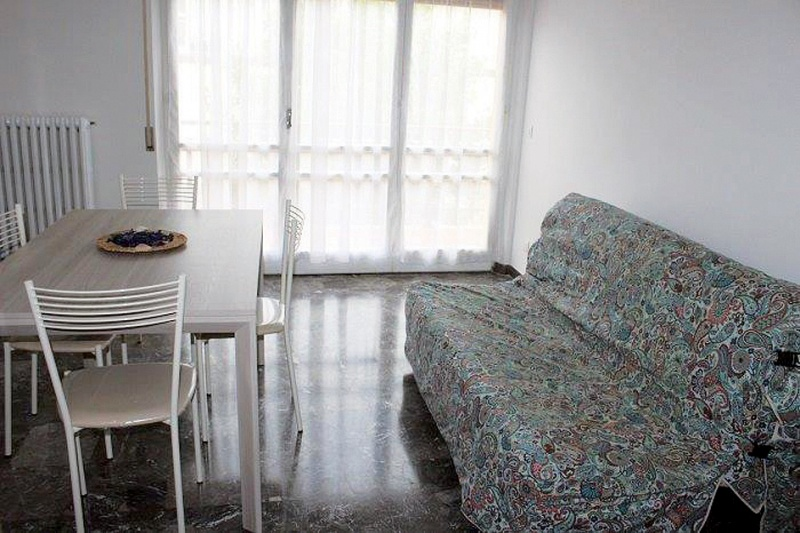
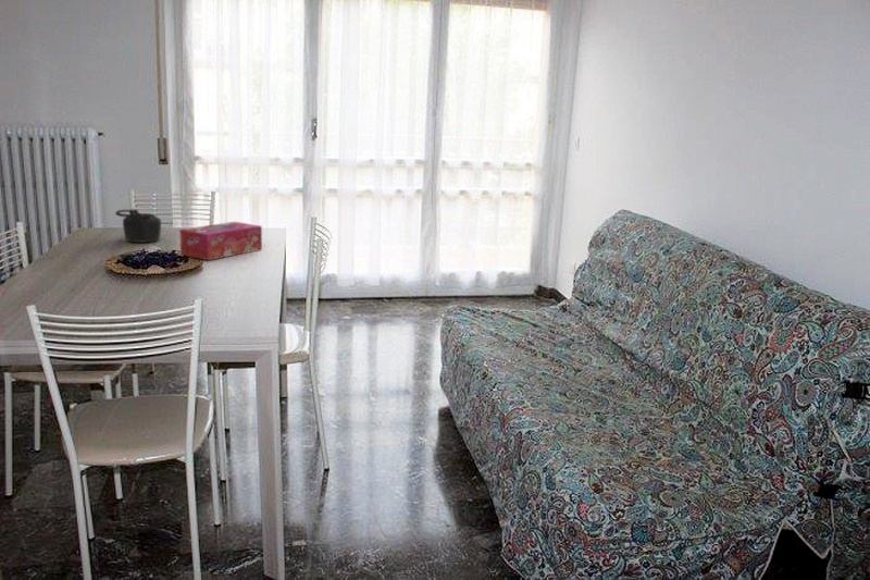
+ tissue box [178,221,263,261]
+ teapot [114,208,162,244]
